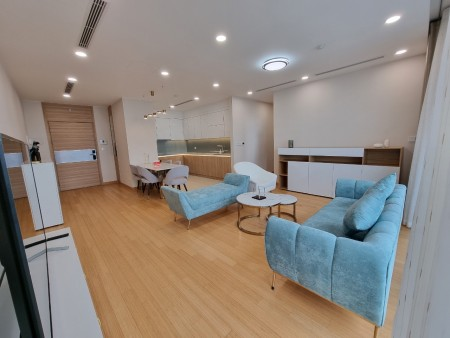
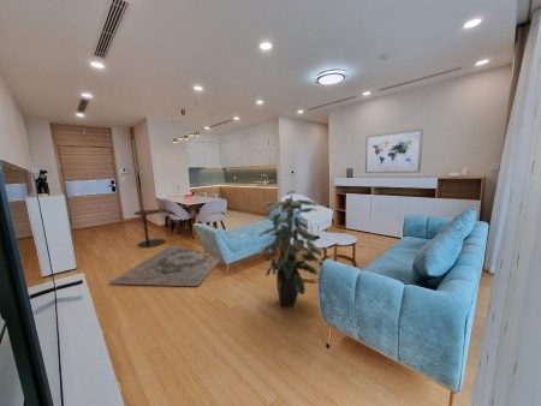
+ wall art [364,127,424,174]
+ indoor plant [258,190,323,308]
+ rug [107,244,220,287]
+ side table [133,208,167,249]
